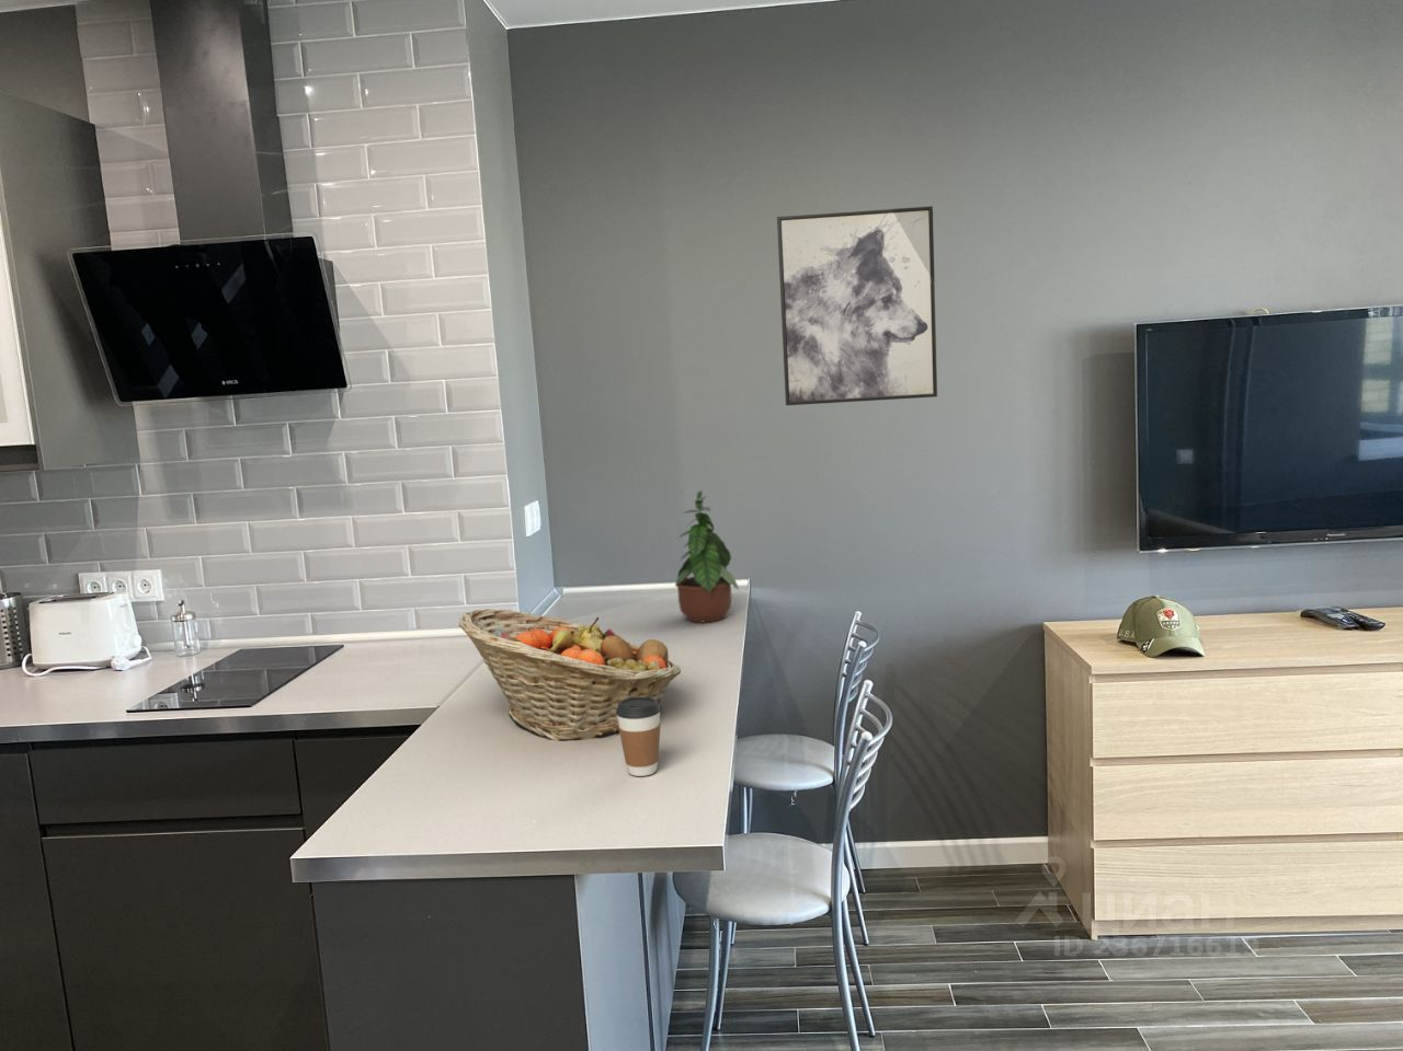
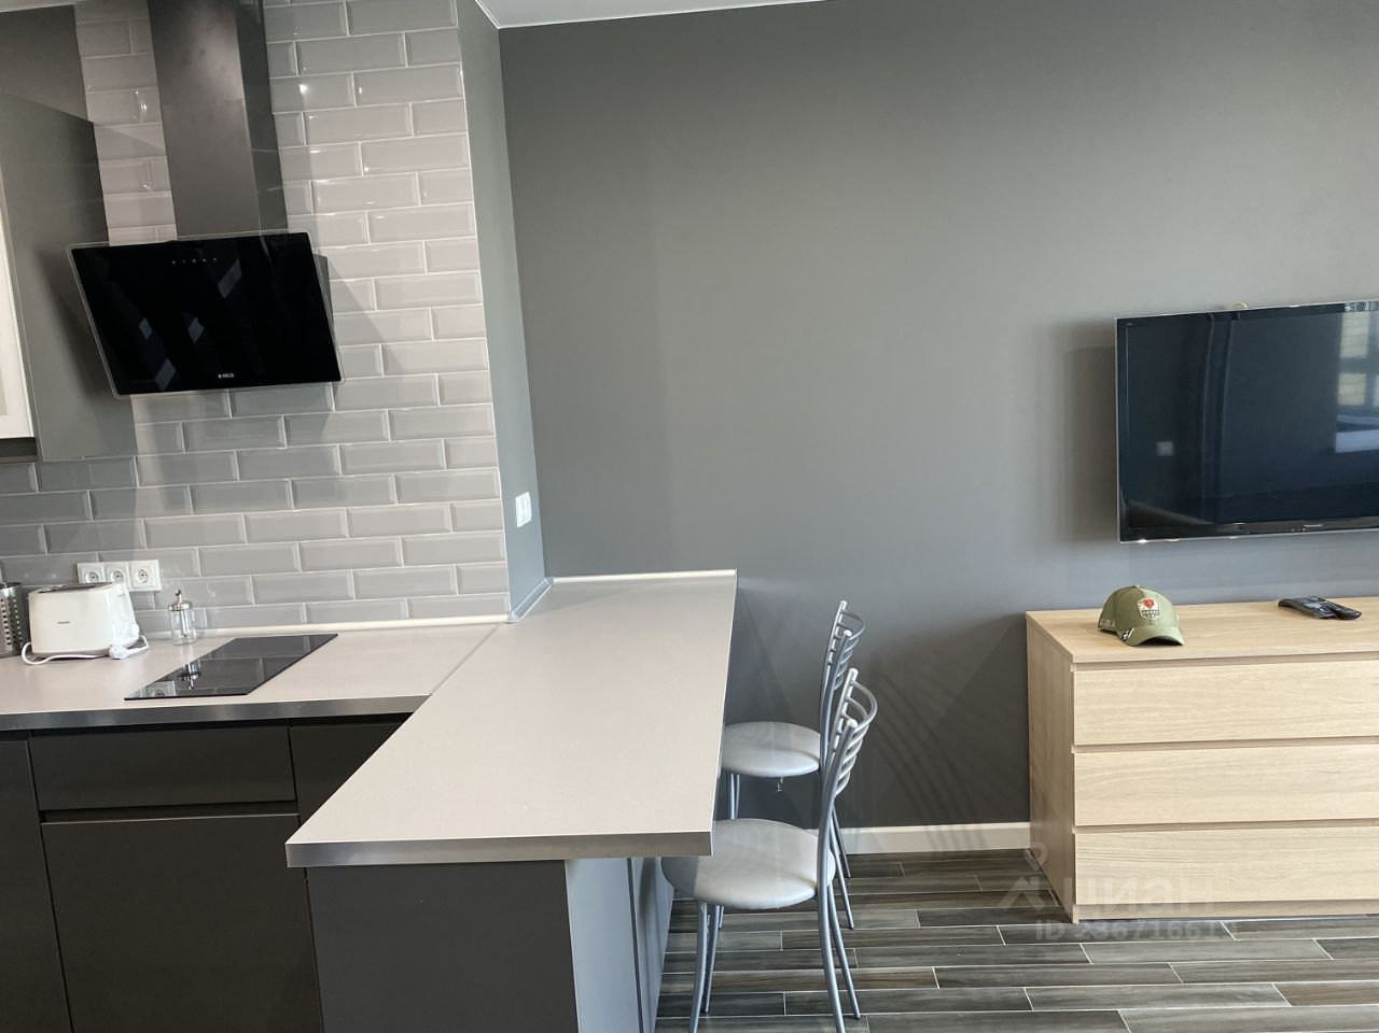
- potted plant [674,489,741,623]
- wall art [776,204,938,406]
- coffee cup [616,698,662,777]
- fruit basket [458,607,682,742]
